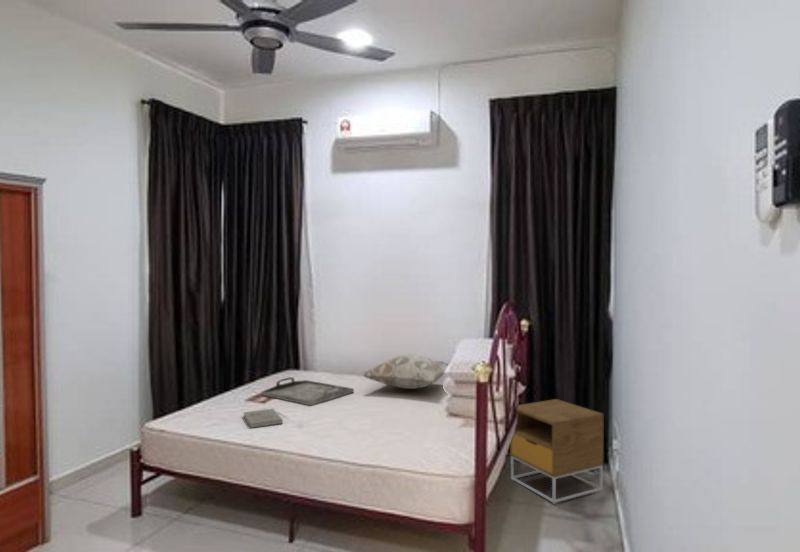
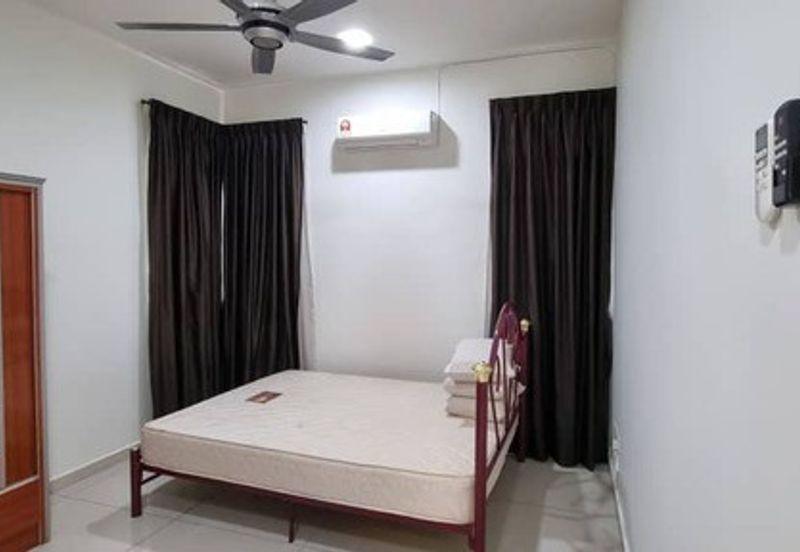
- nightstand [509,398,604,505]
- decorative pillow [363,352,449,390]
- serving tray [261,376,355,407]
- book [242,408,284,429]
